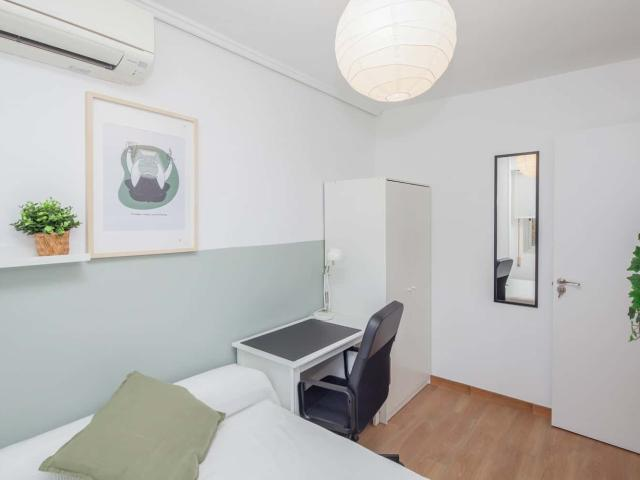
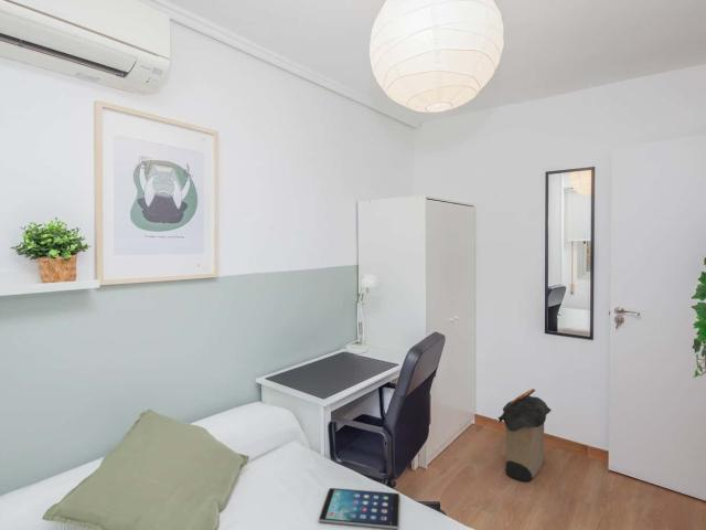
+ tablet [318,487,400,530]
+ laundry hamper [496,388,553,483]
